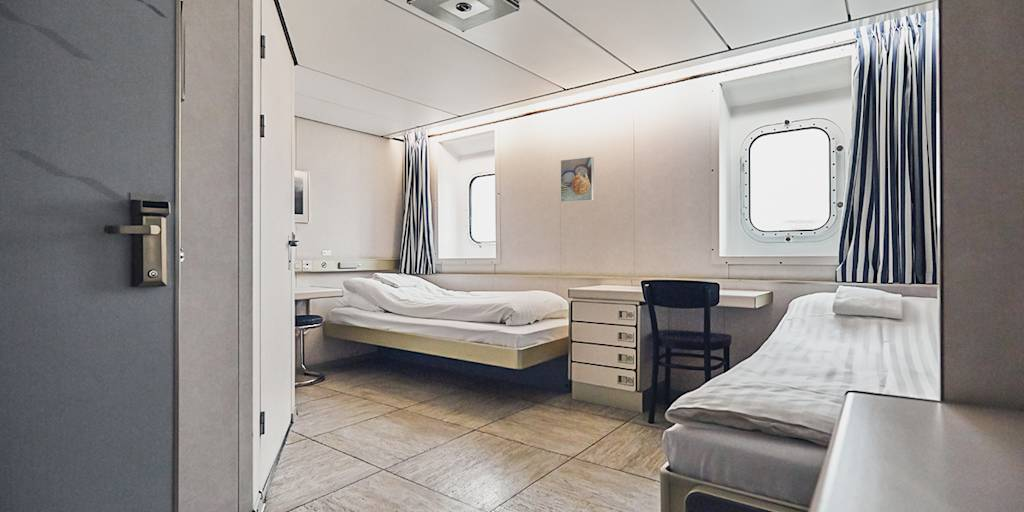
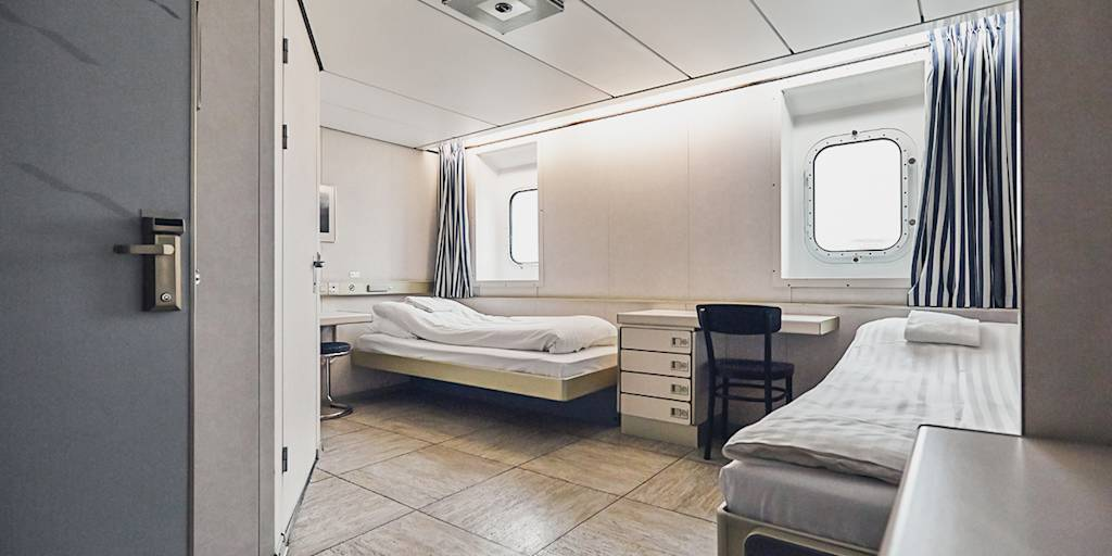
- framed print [560,156,595,204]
